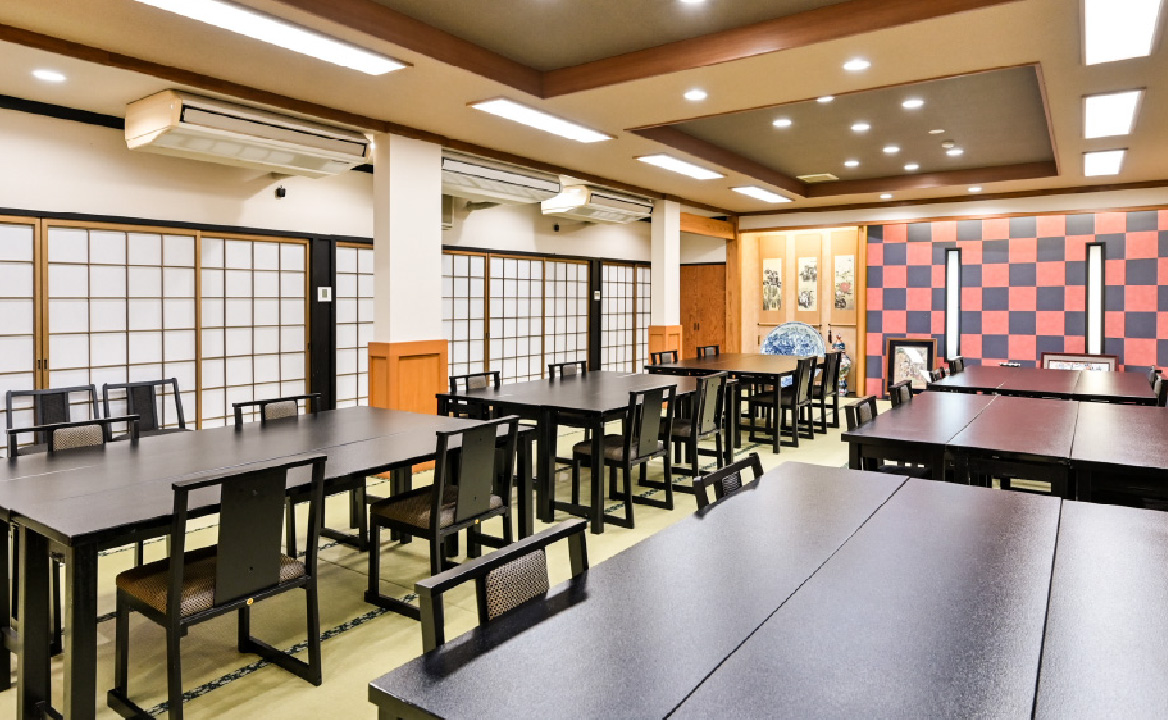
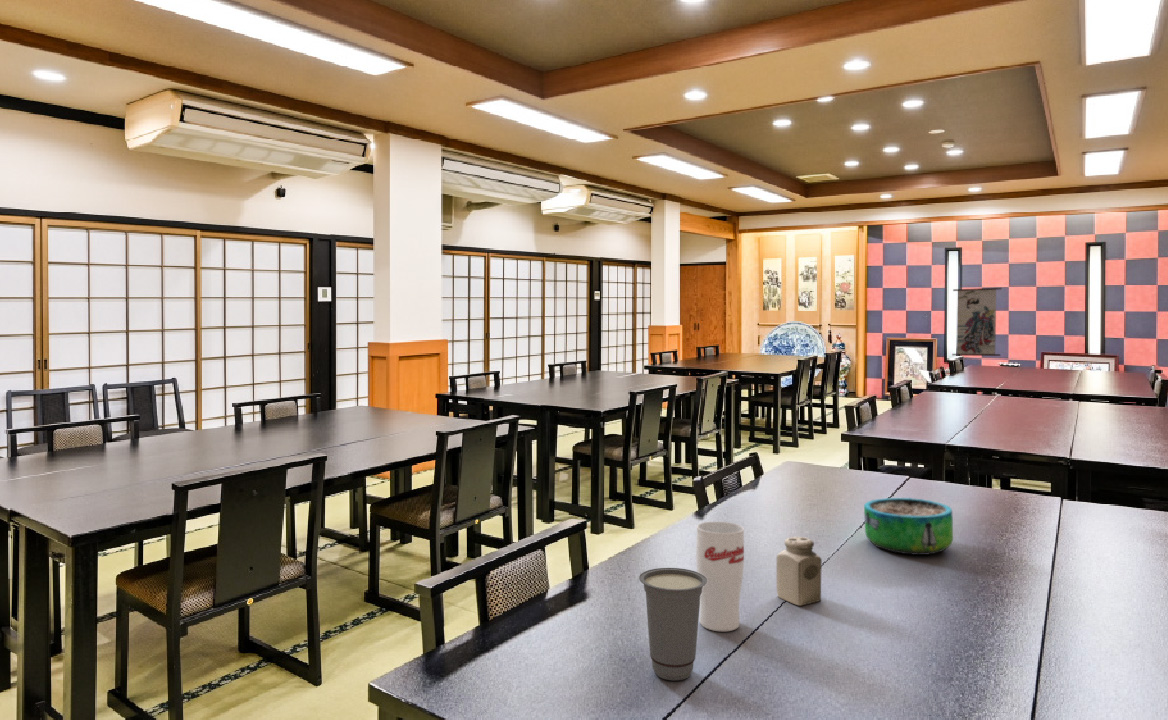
+ wall scroll [951,280,1002,357]
+ salt shaker [775,536,823,607]
+ decorative bowl [863,497,954,556]
+ cup [638,567,707,681]
+ cup [695,521,745,632]
